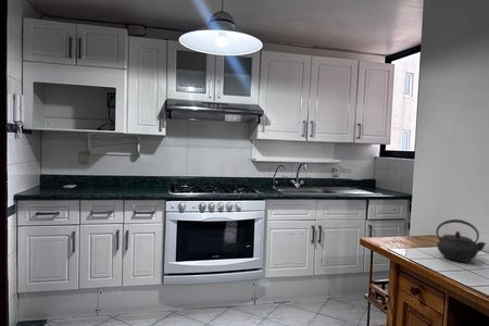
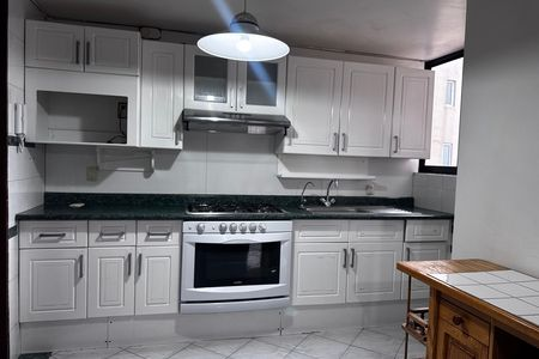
- kettle [435,218,487,263]
